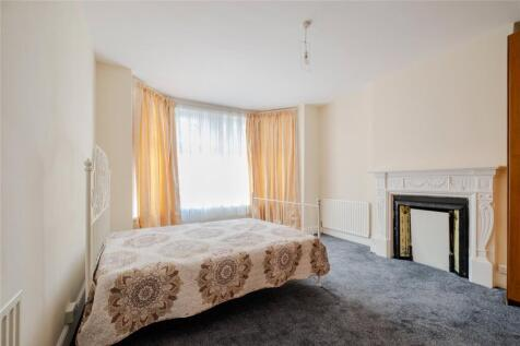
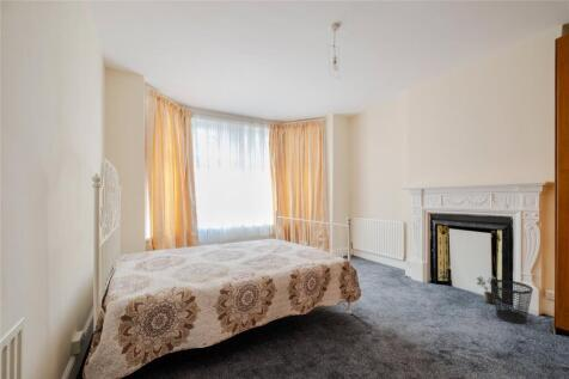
+ potted plant [476,275,496,305]
+ wastebasket [489,279,534,325]
